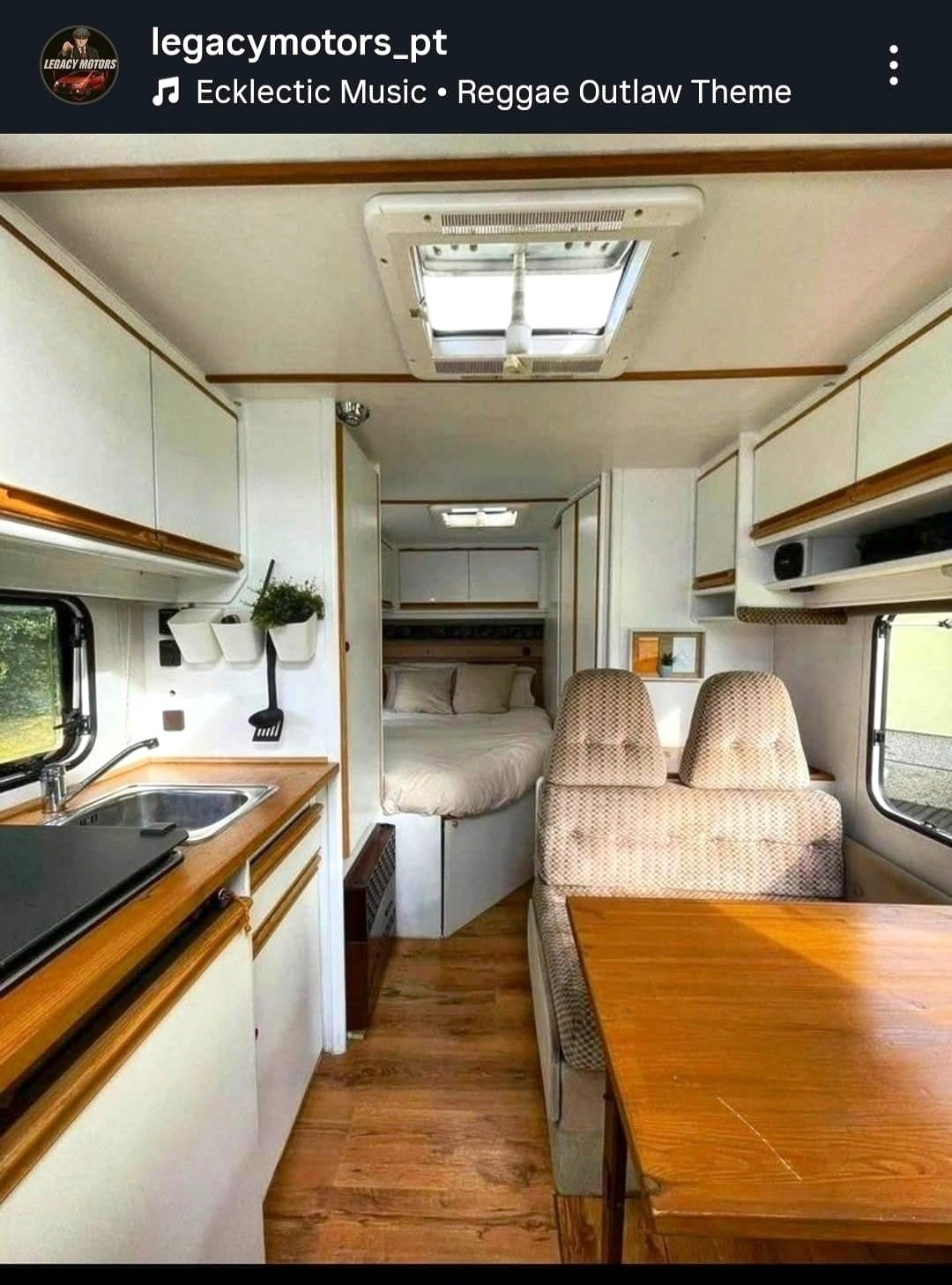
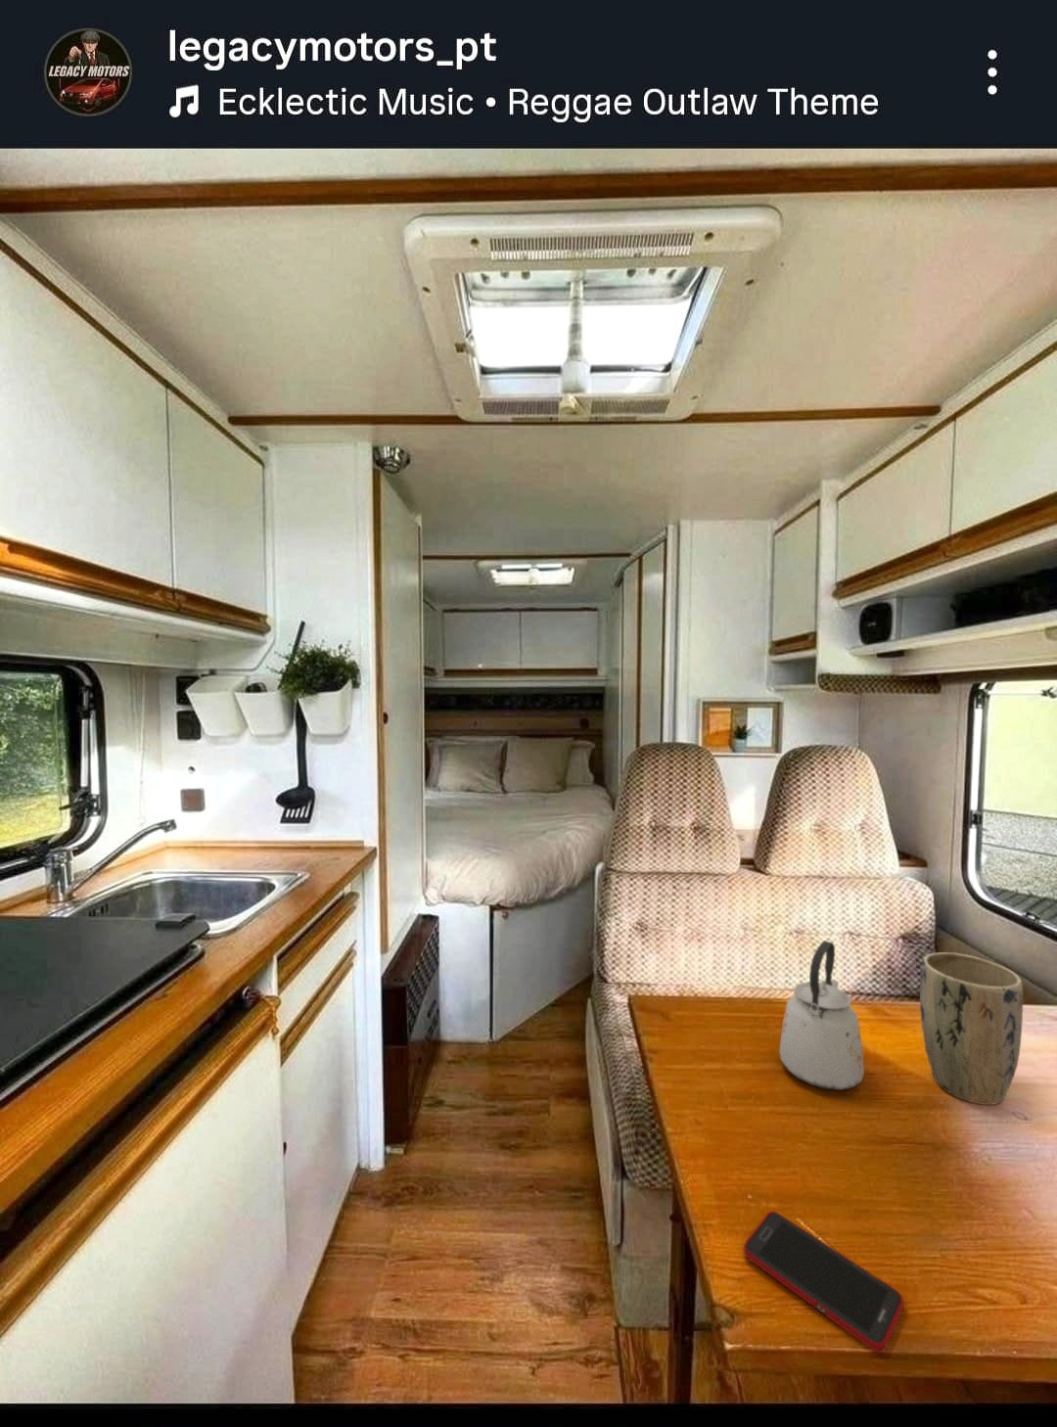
+ cell phone [743,1209,904,1354]
+ kettle [779,939,865,1092]
+ plant pot [919,952,1024,1106]
